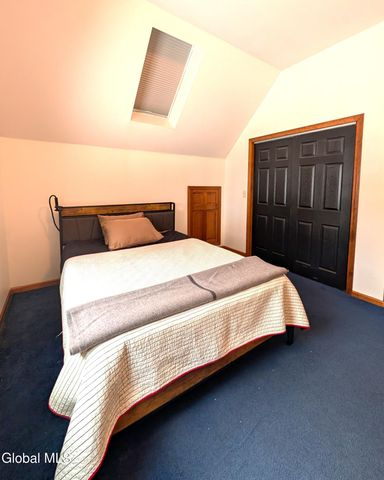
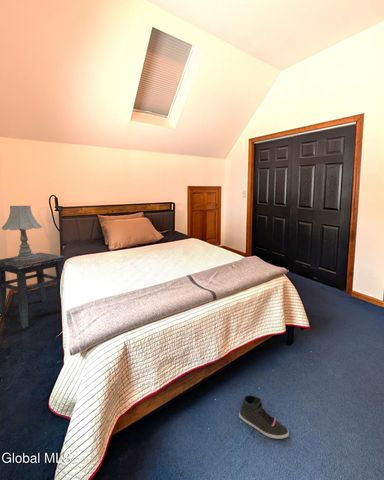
+ table lamp [1,205,43,260]
+ side table [0,252,67,330]
+ sneaker [238,394,290,440]
